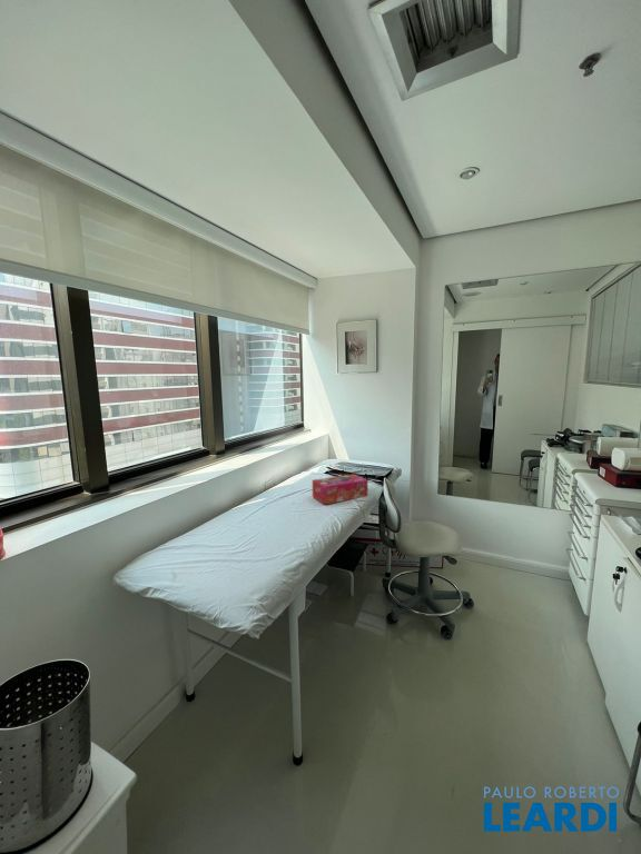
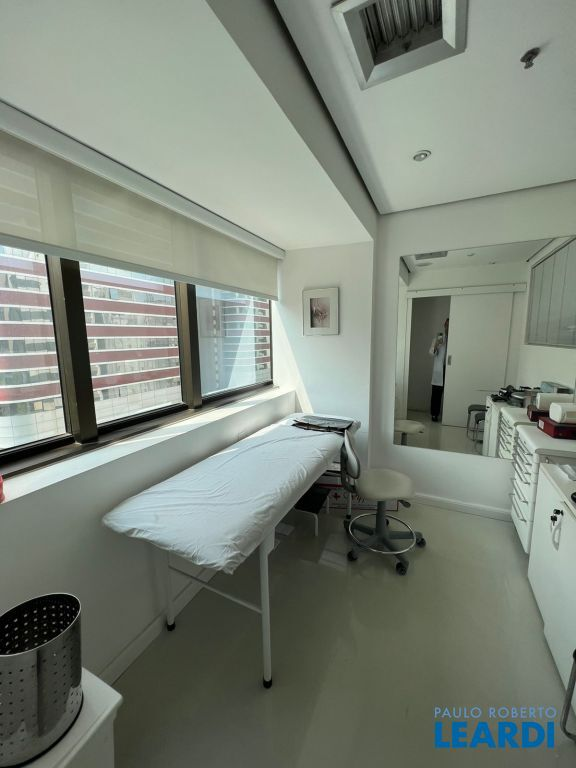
- tissue box [312,474,369,505]
